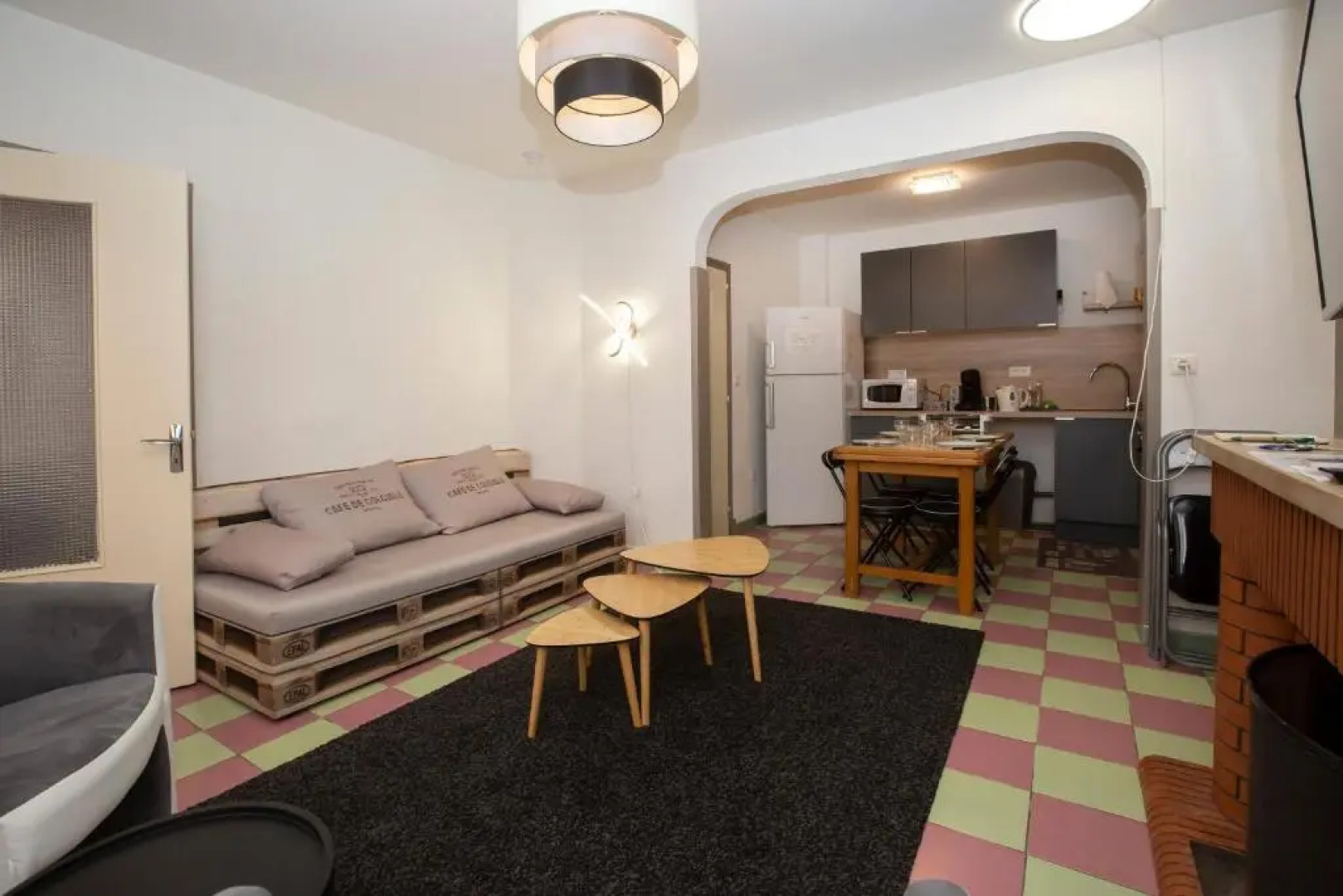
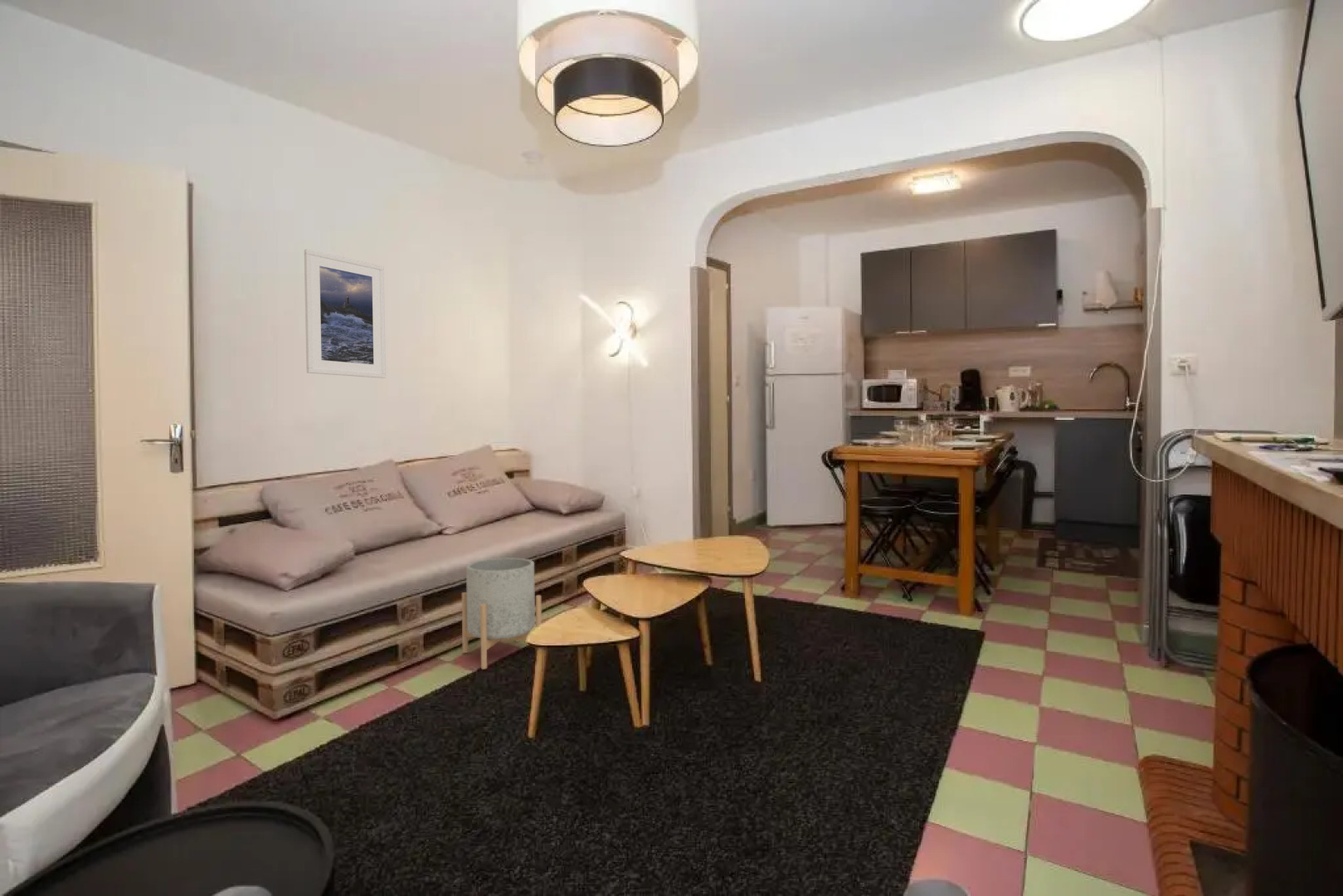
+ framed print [304,248,387,379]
+ planter [461,558,543,670]
